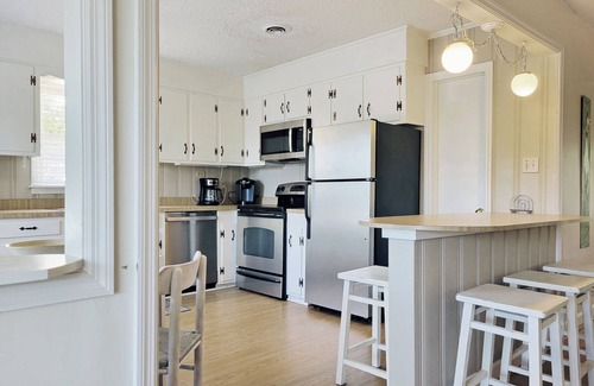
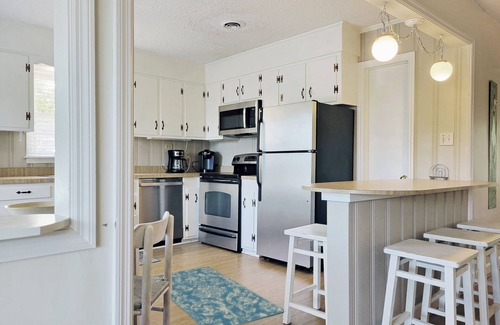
+ rug [151,265,285,325]
